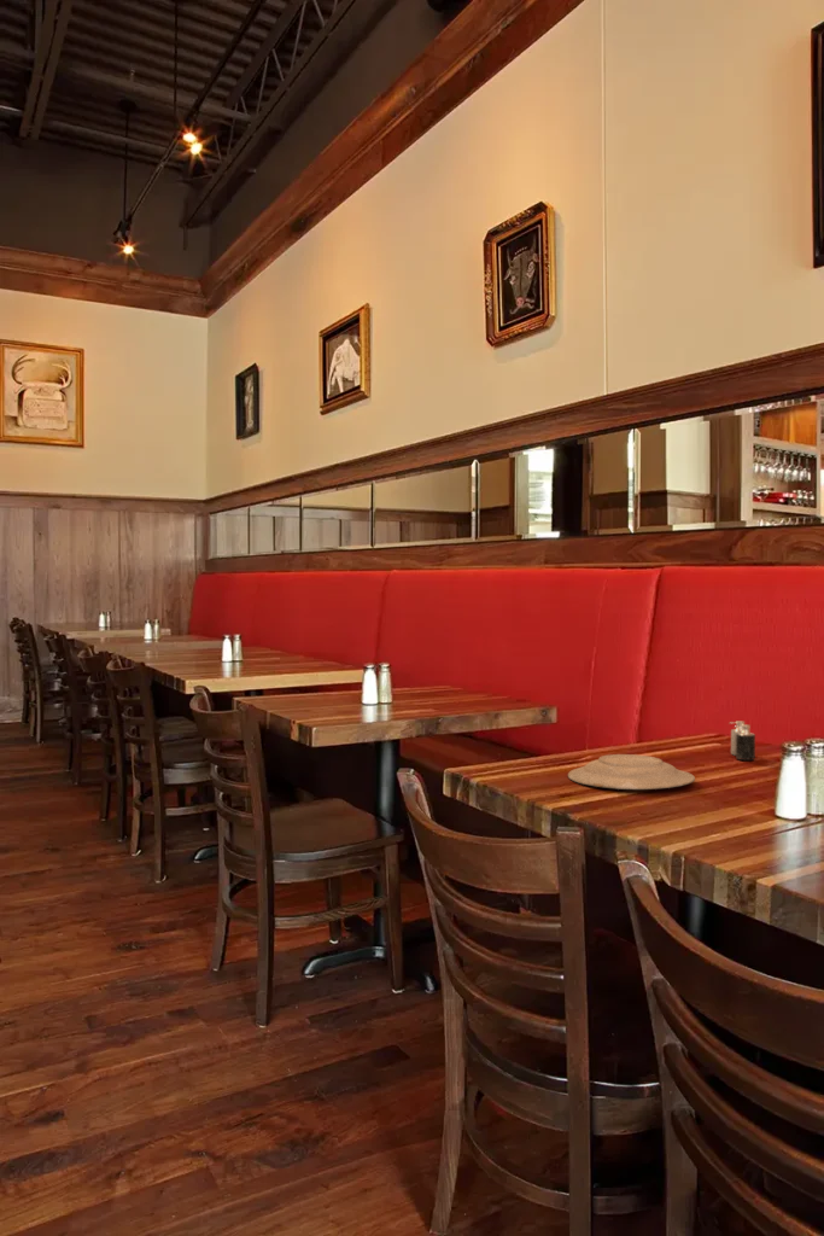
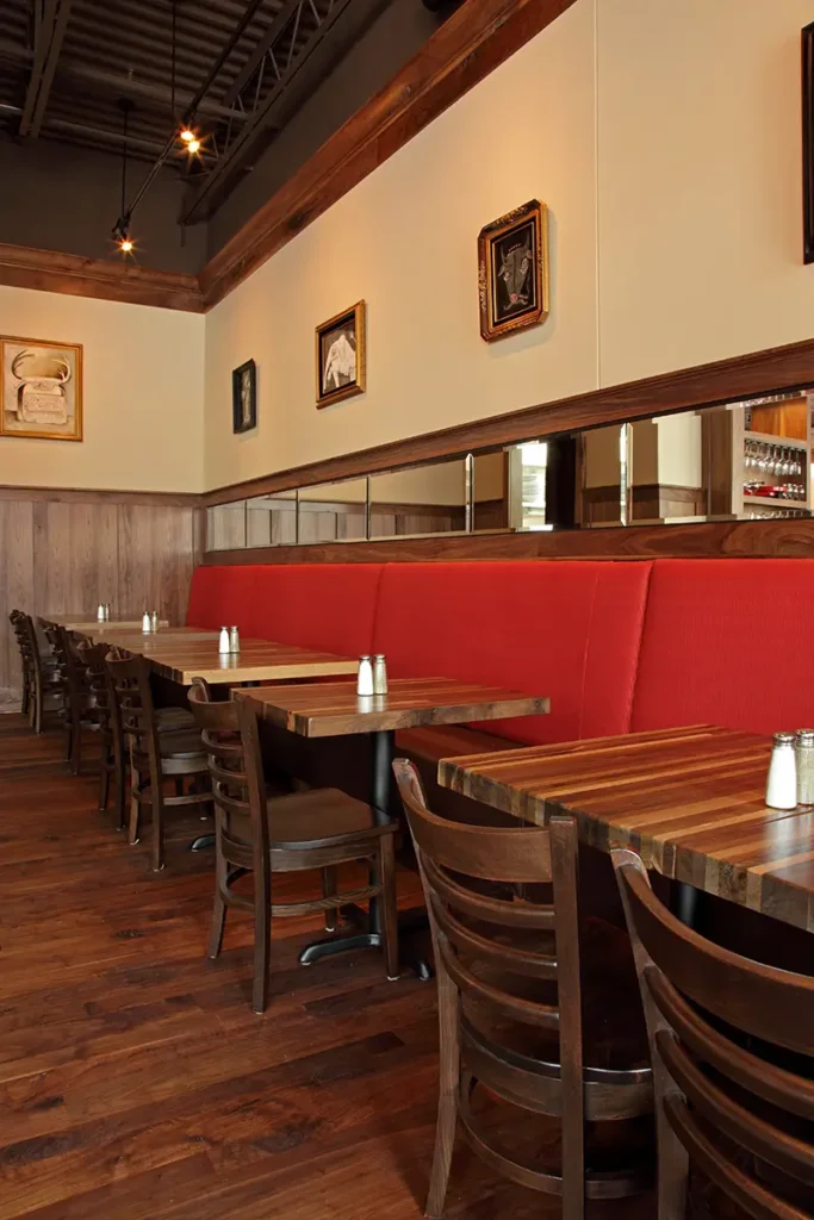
- plate [567,753,696,791]
- candle [727,719,756,762]
